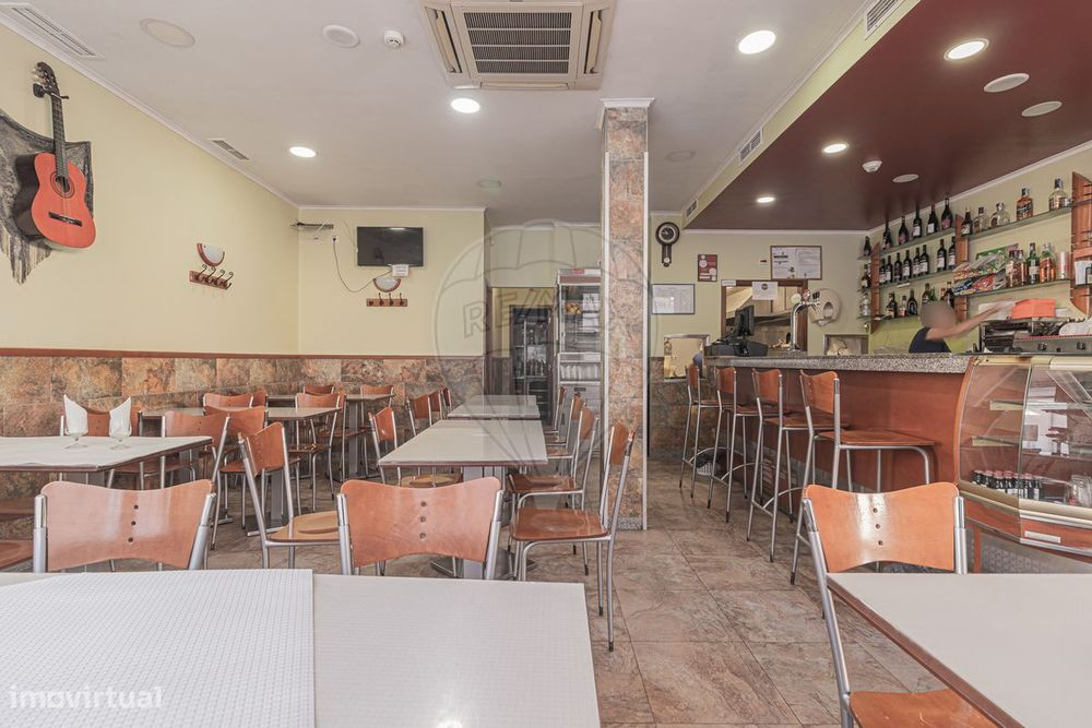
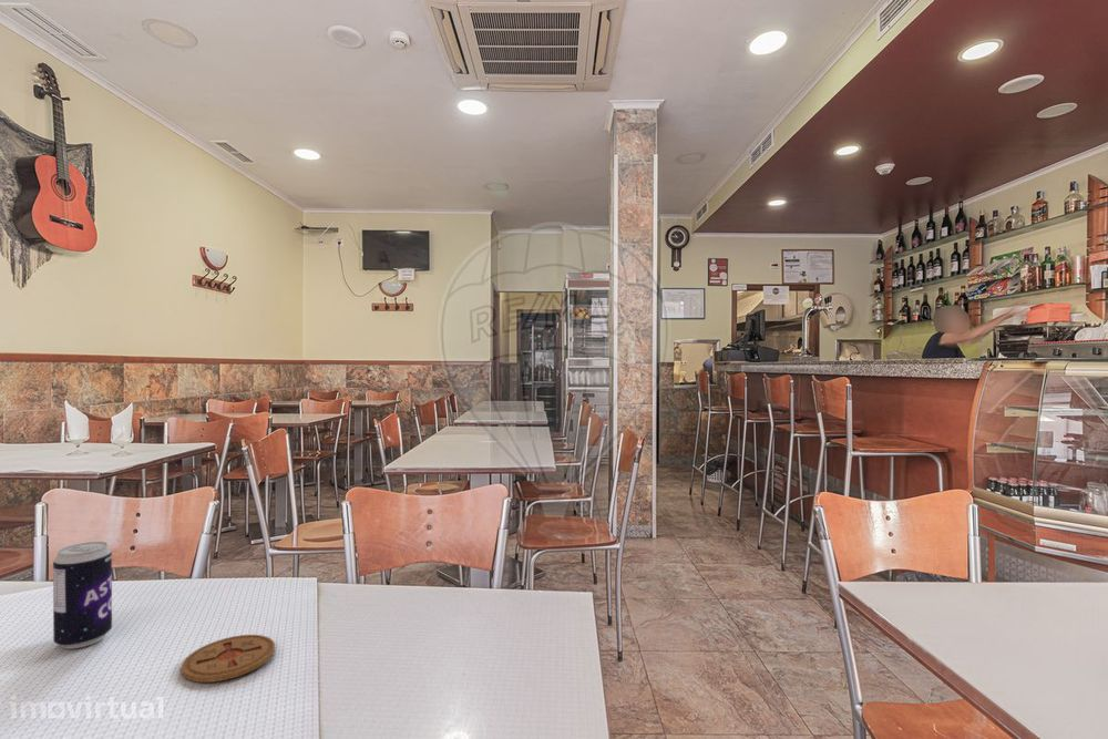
+ beverage can [52,541,113,650]
+ coaster [179,634,276,684]
